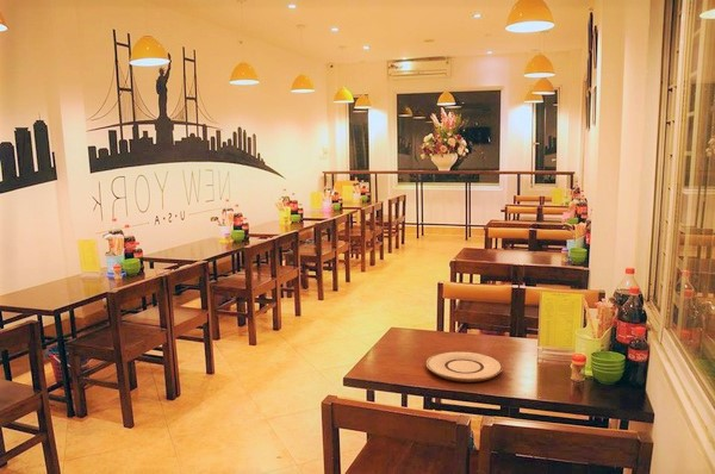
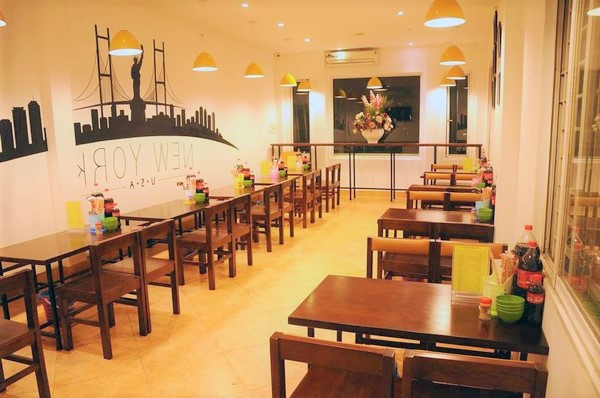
- plate [425,350,504,383]
